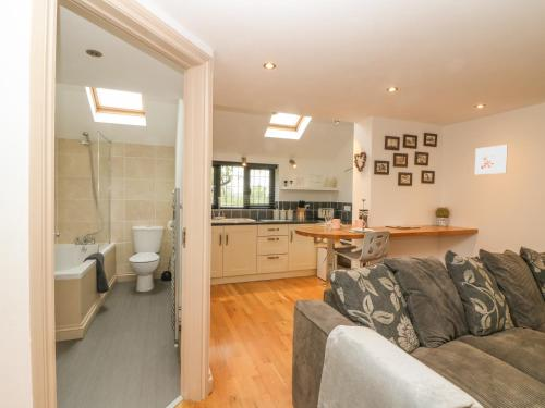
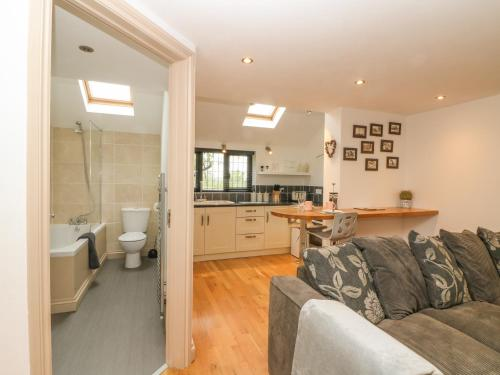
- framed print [474,144,509,175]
